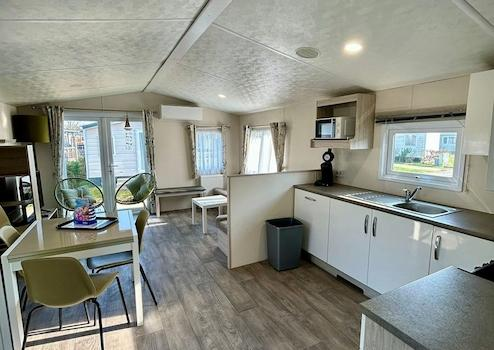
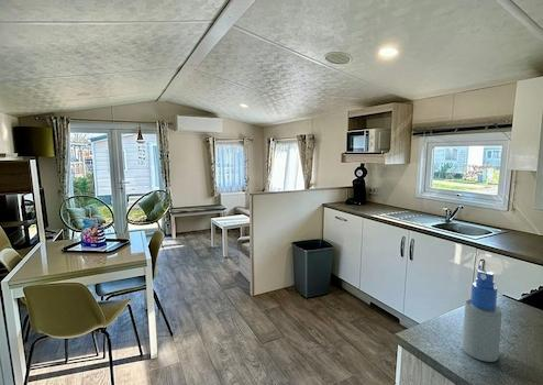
+ spray bottle [462,268,503,363]
